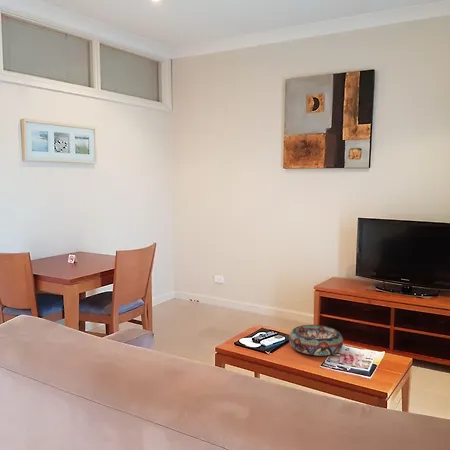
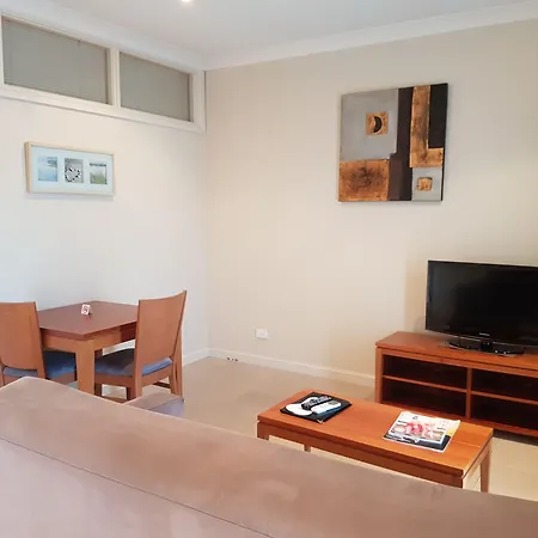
- decorative bowl [288,324,344,357]
